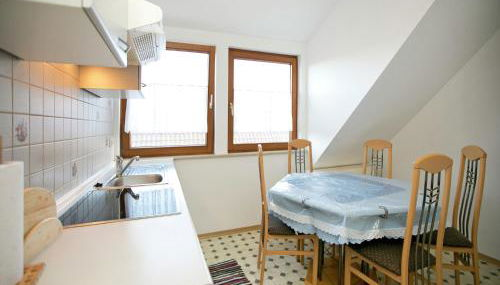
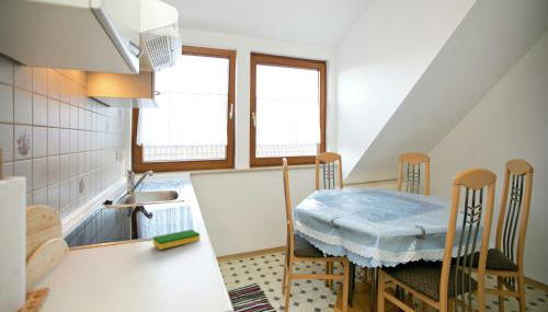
+ dish sponge [152,229,201,251]
